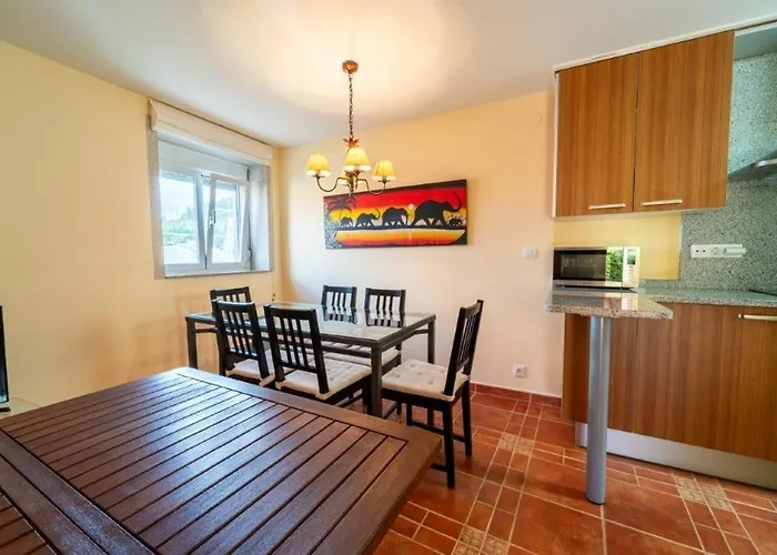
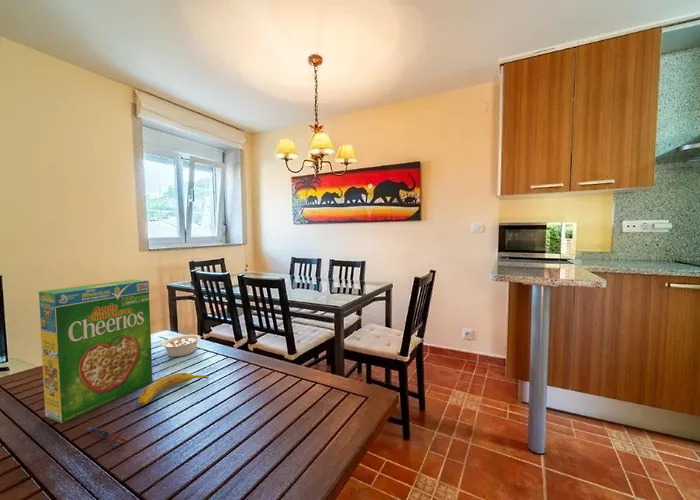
+ fruit [137,372,210,407]
+ pen [85,426,129,444]
+ cereal box [37,278,153,425]
+ legume [160,333,209,358]
